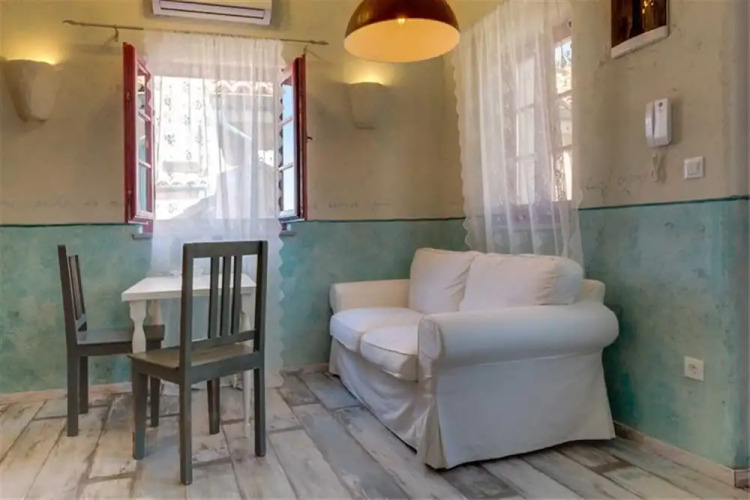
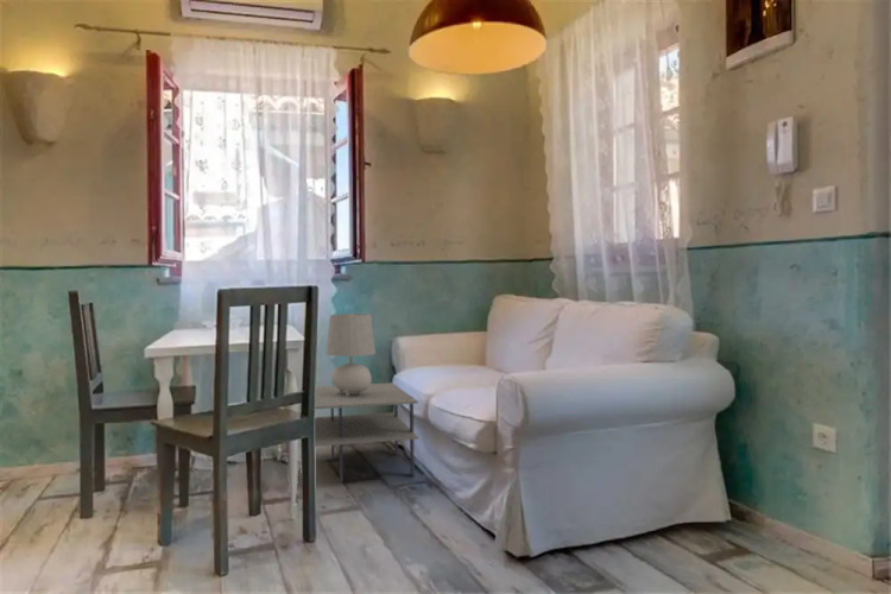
+ table lamp [326,312,377,397]
+ side table [314,381,419,482]
